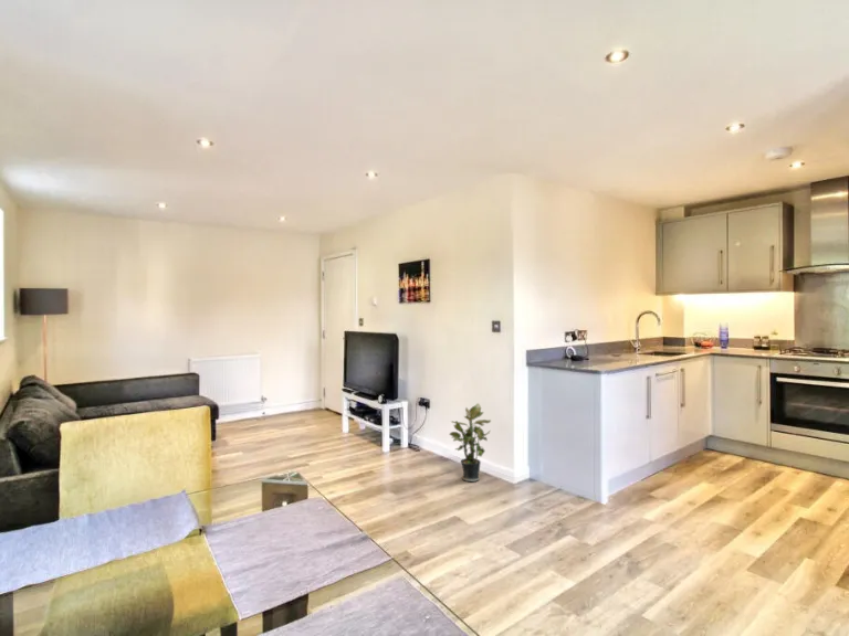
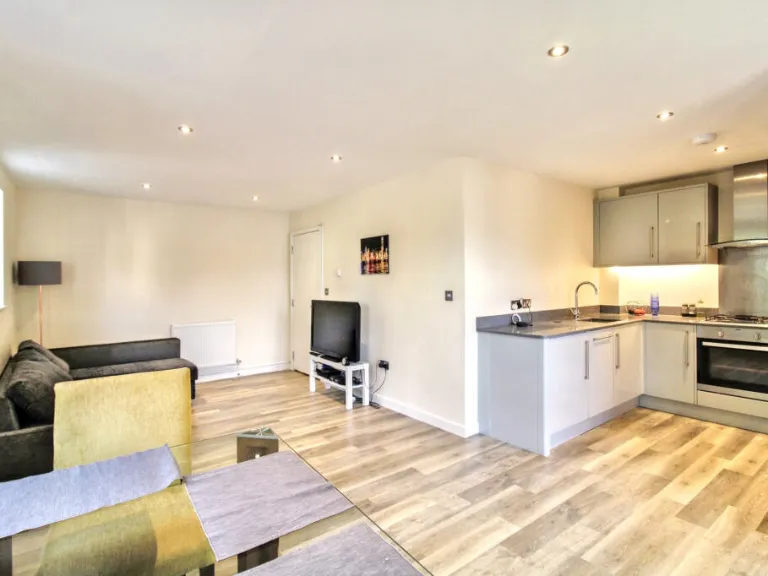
- potted plant [448,402,492,483]
